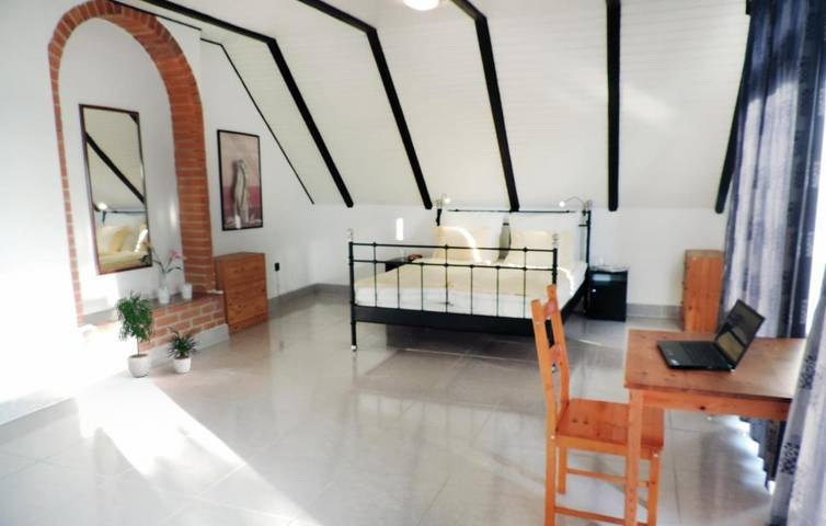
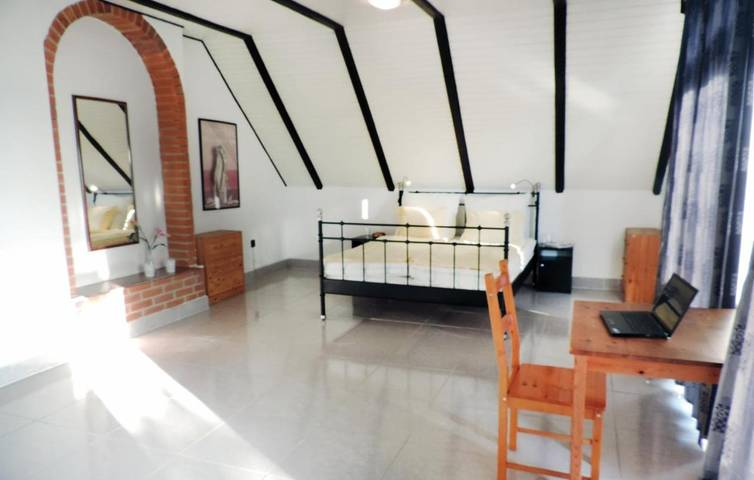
- potted plant [112,290,203,378]
